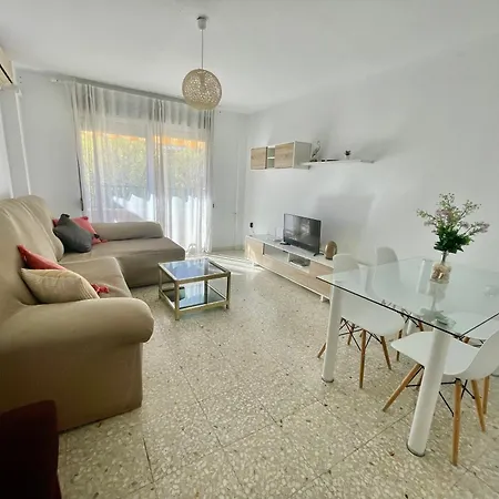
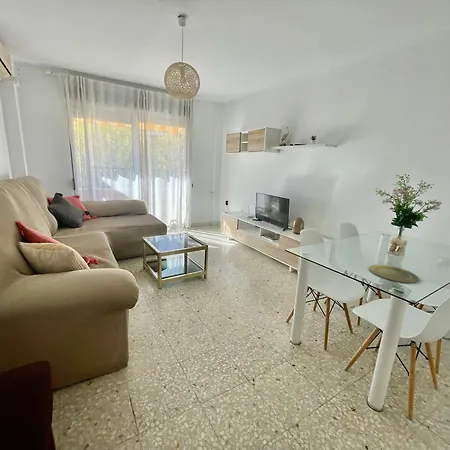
+ plate [368,264,420,284]
